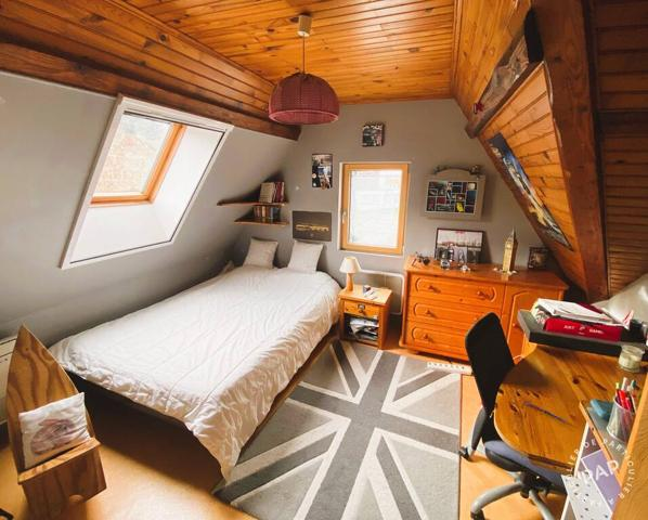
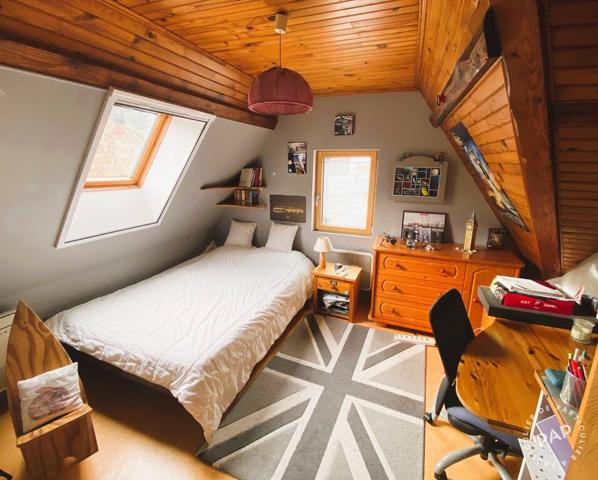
- pen [522,400,568,424]
